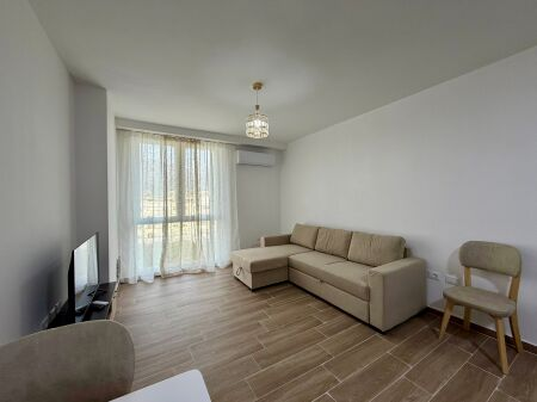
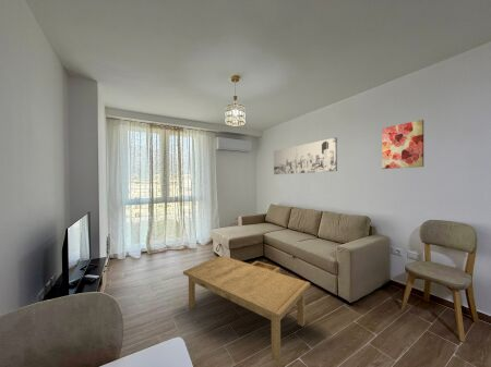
+ coffee table [182,255,311,363]
+ wall art [381,119,424,170]
+ wall art [273,137,338,175]
